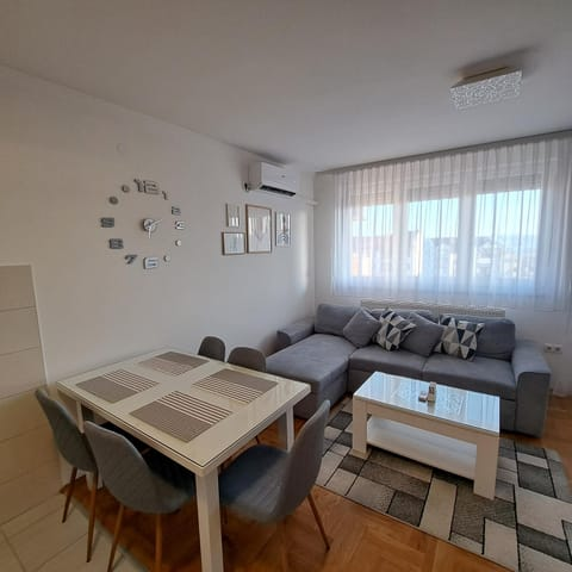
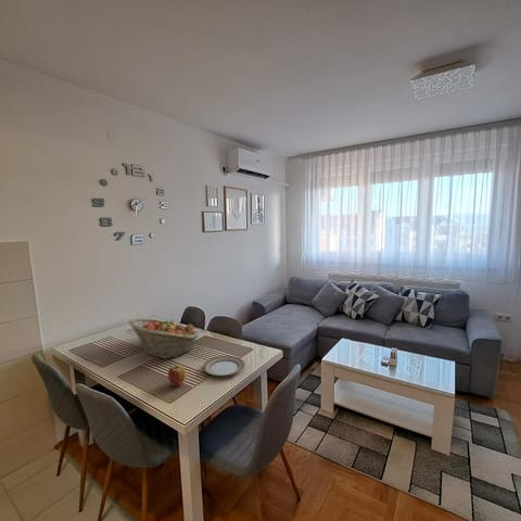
+ fruit basket [128,317,201,359]
+ apple [167,365,187,387]
+ plate [202,355,245,377]
